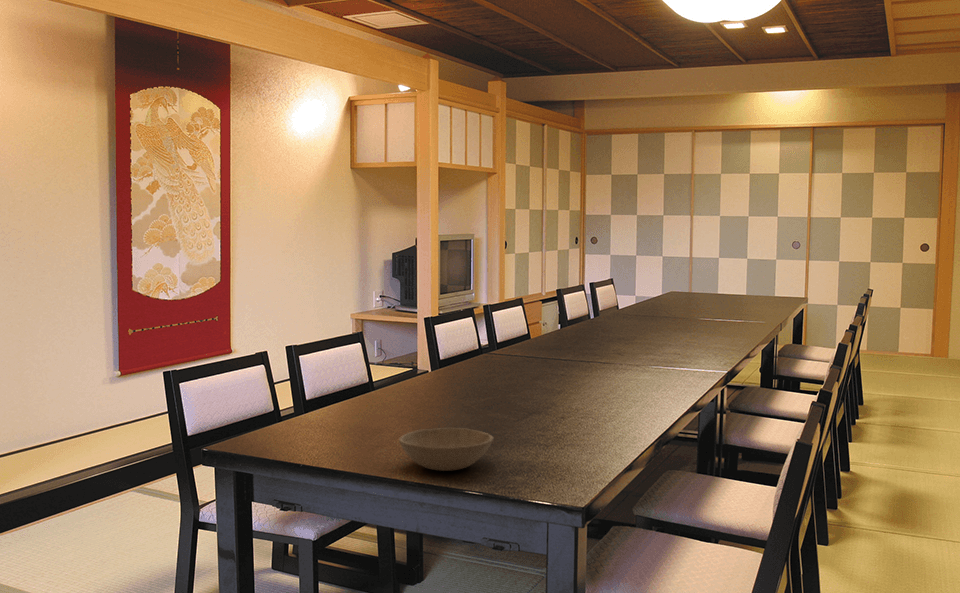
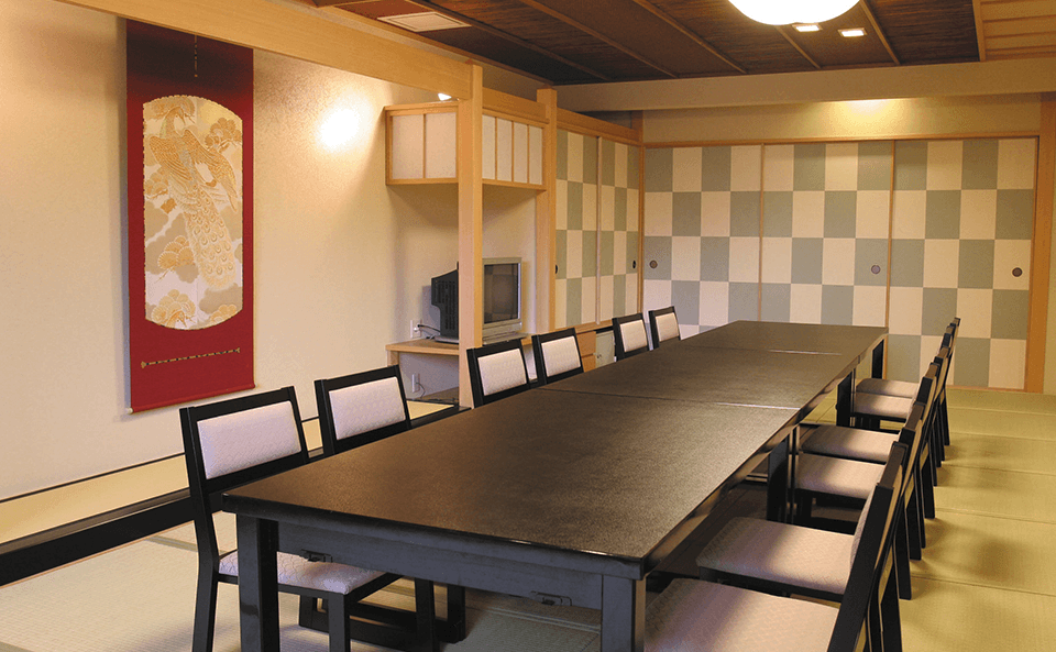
- soup bowl [398,427,495,472]
